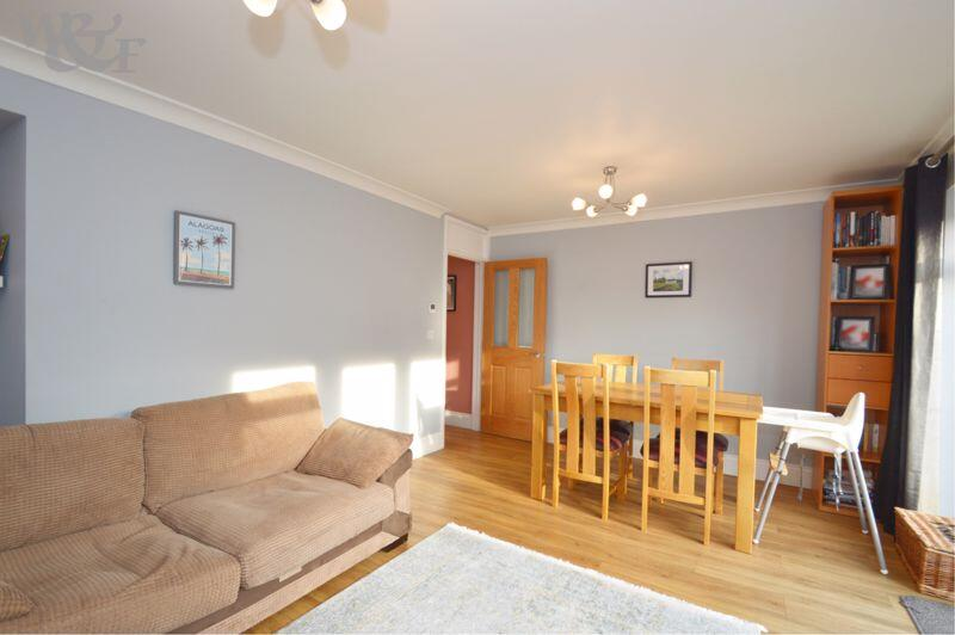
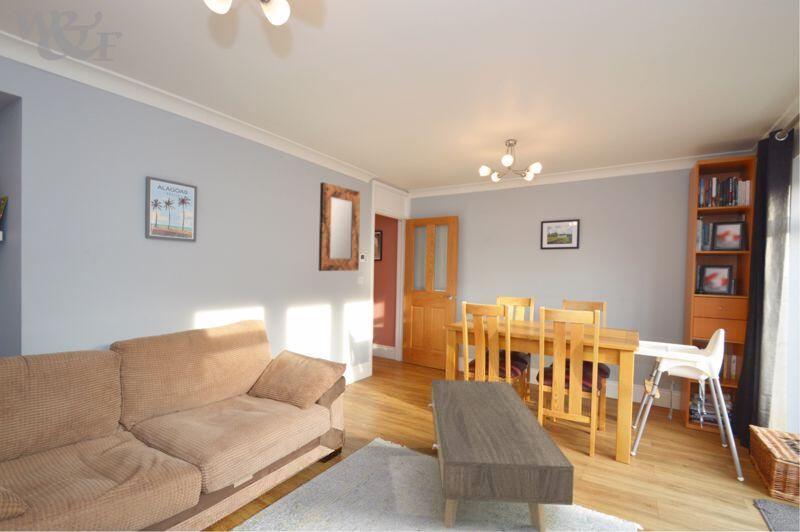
+ home mirror [318,181,361,272]
+ coffee table [428,378,575,532]
